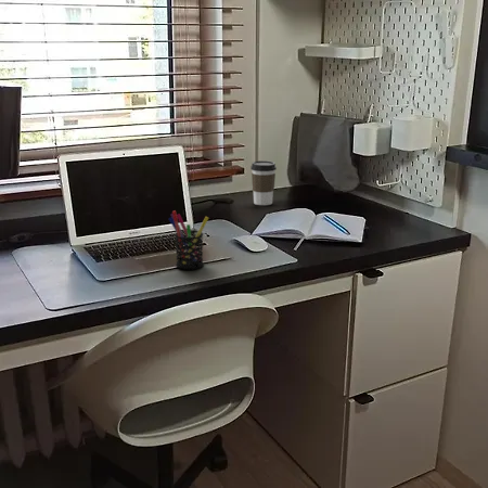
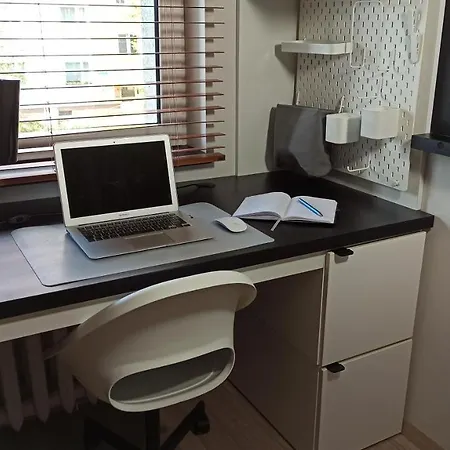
- coffee cup [249,159,278,206]
- pen holder [168,209,209,271]
